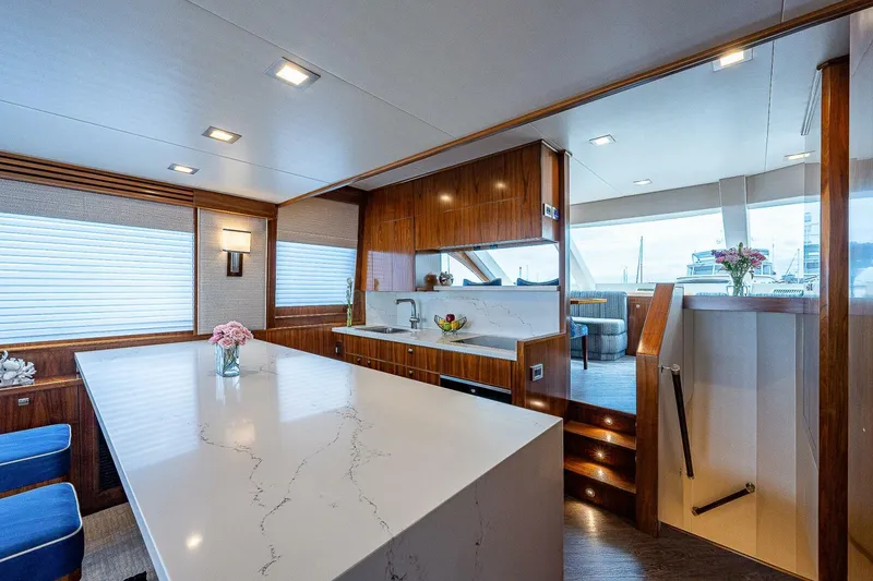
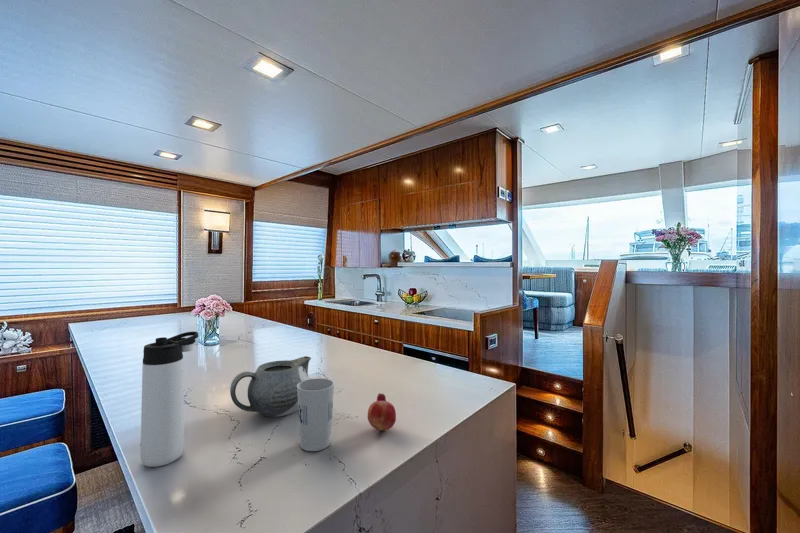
+ thermos bottle [139,331,199,468]
+ fruit [367,392,397,433]
+ cup [297,377,335,452]
+ teapot [229,355,312,418]
